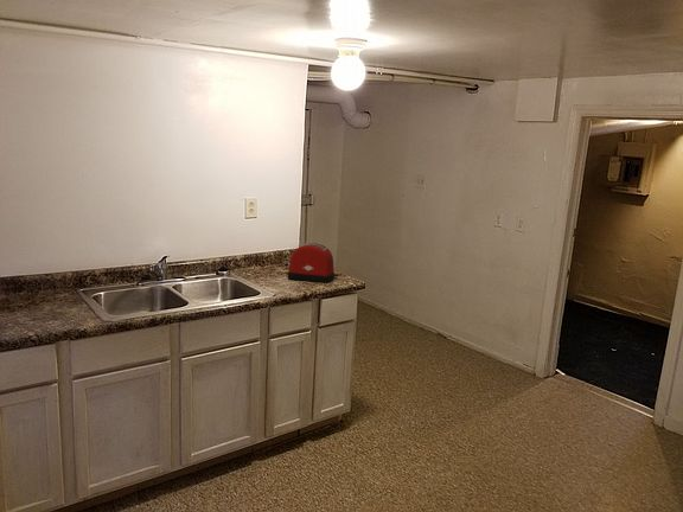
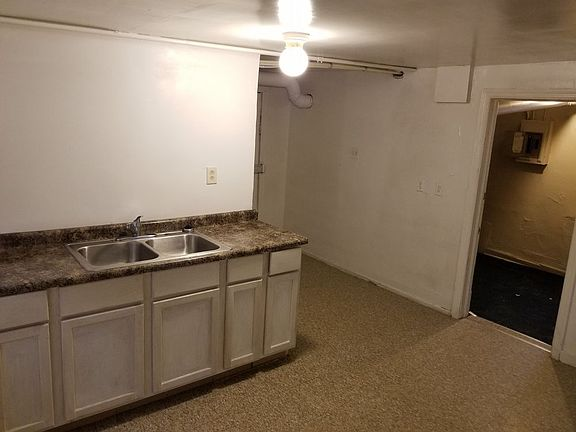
- toaster [283,242,336,283]
